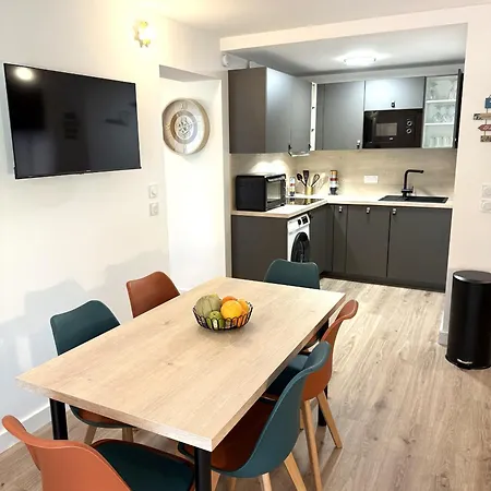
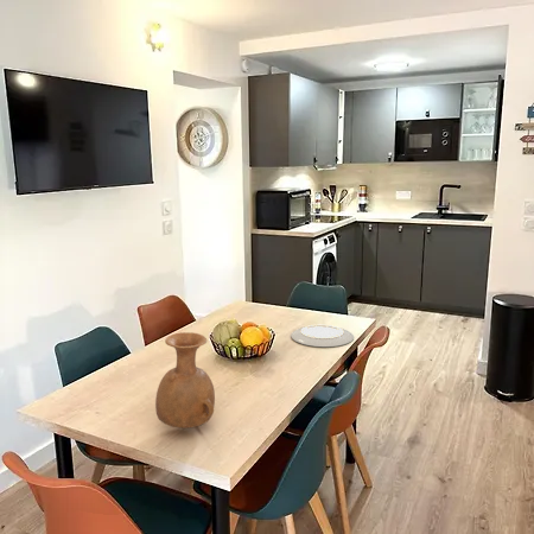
+ plate [290,324,355,348]
+ vase [154,331,216,430]
